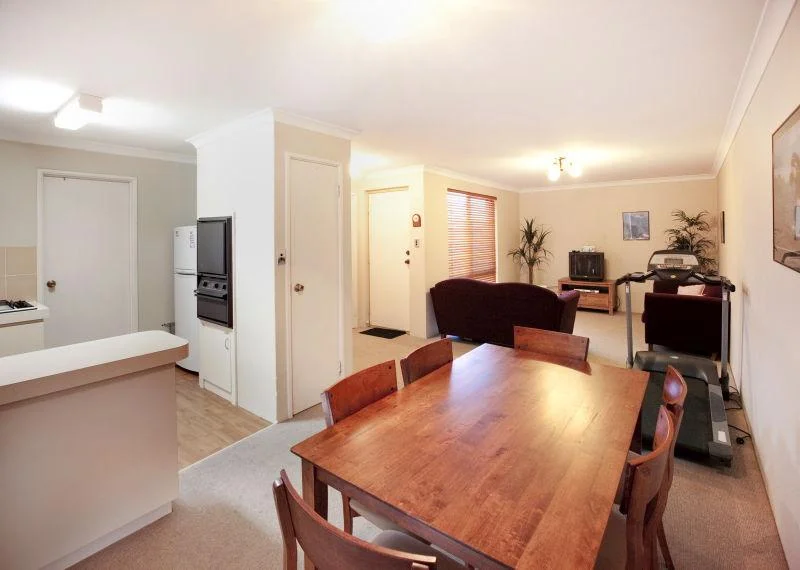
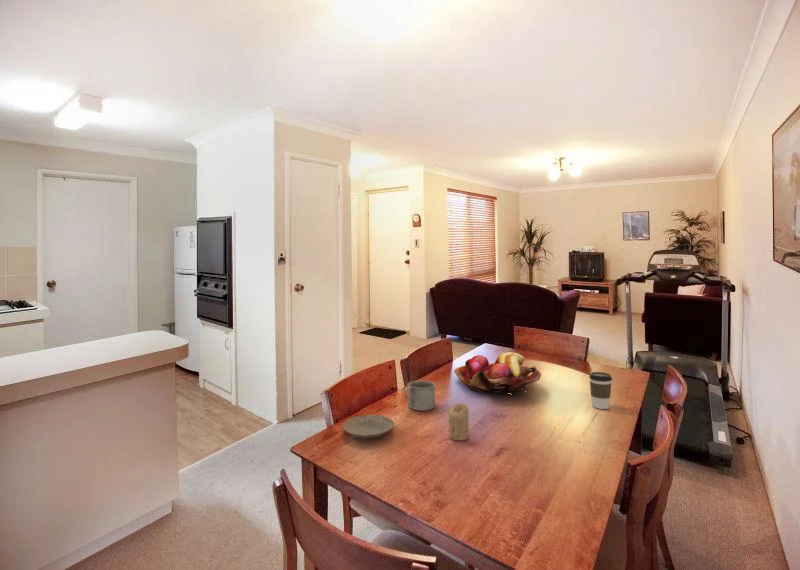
+ fruit basket [453,351,542,395]
+ mug [403,380,437,412]
+ coffee cup [588,371,613,410]
+ plate [341,414,395,439]
+ candle [447,402,470,441]
